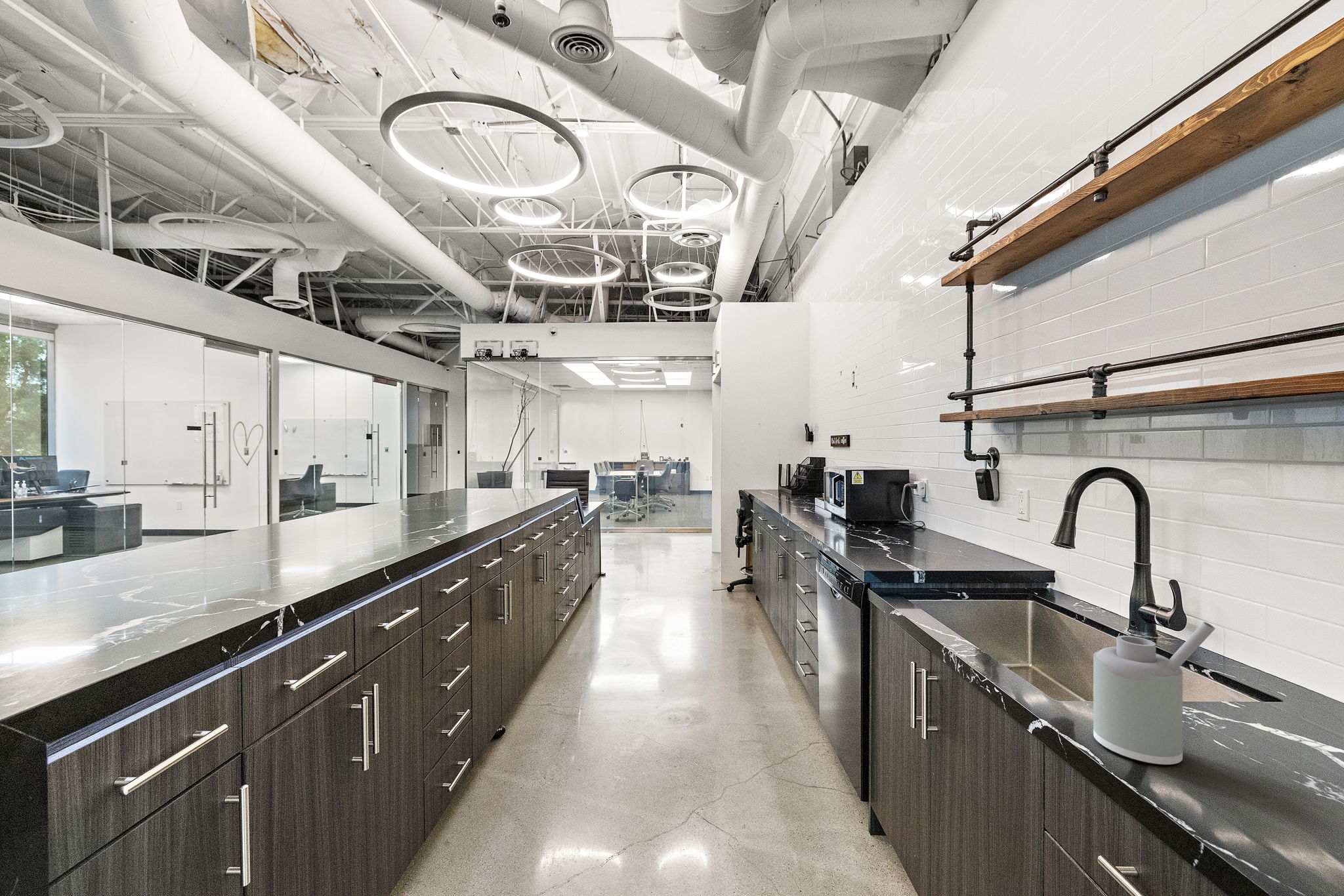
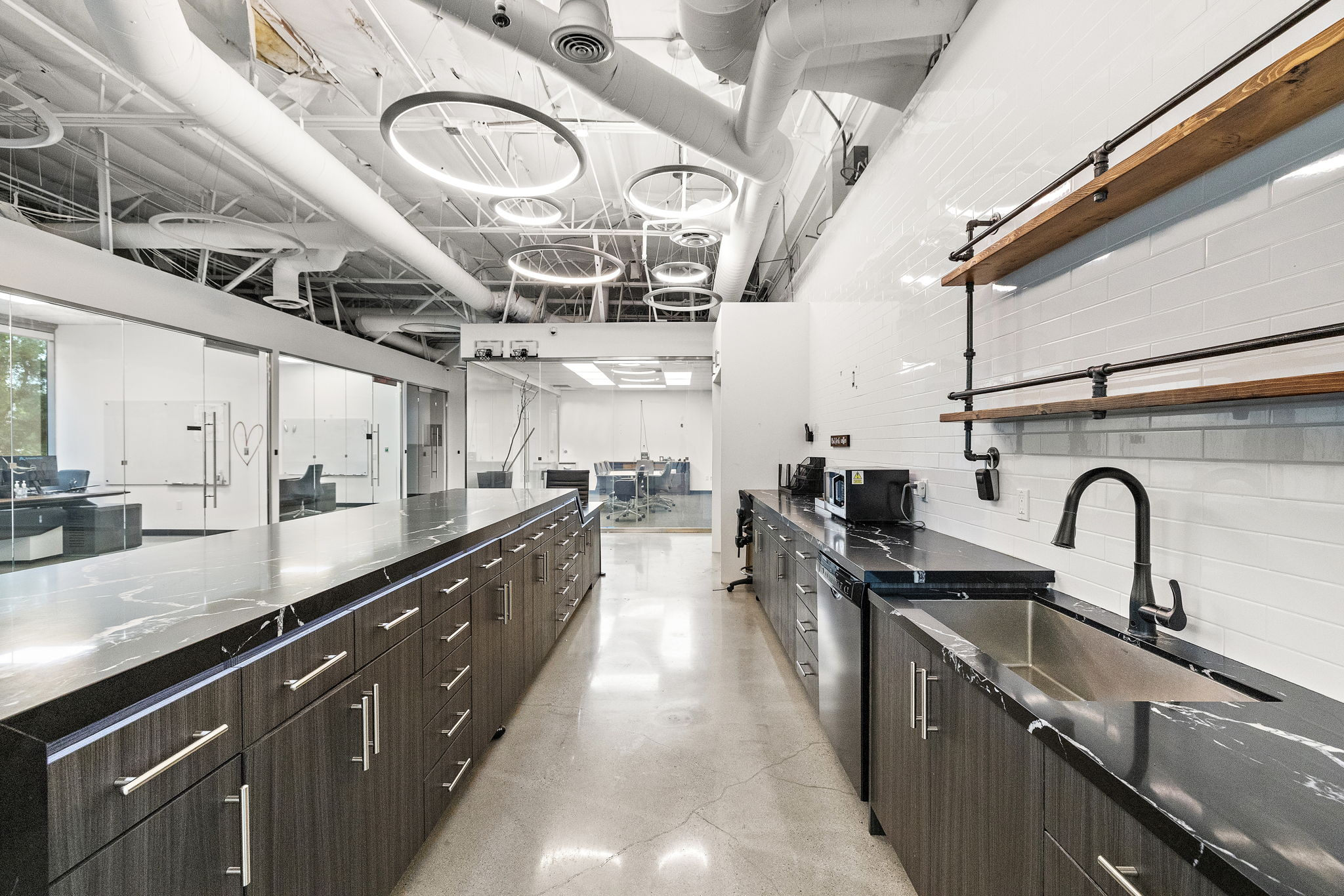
- soap dispenser [1093,621,1216,766]
